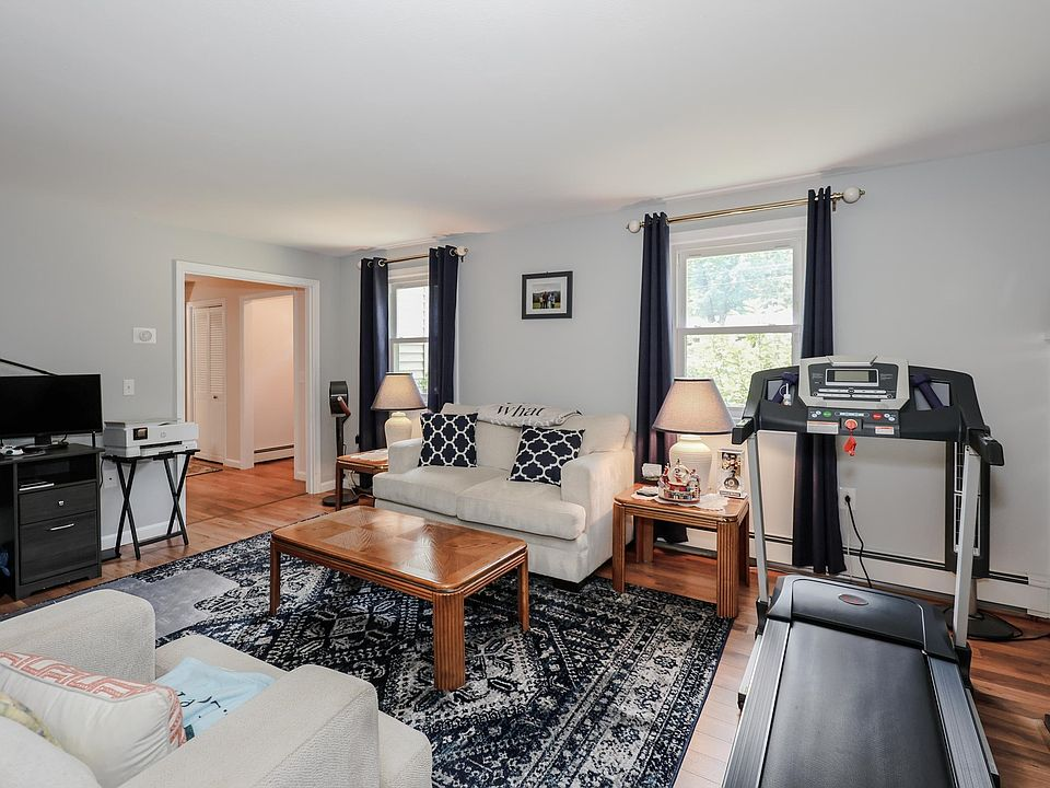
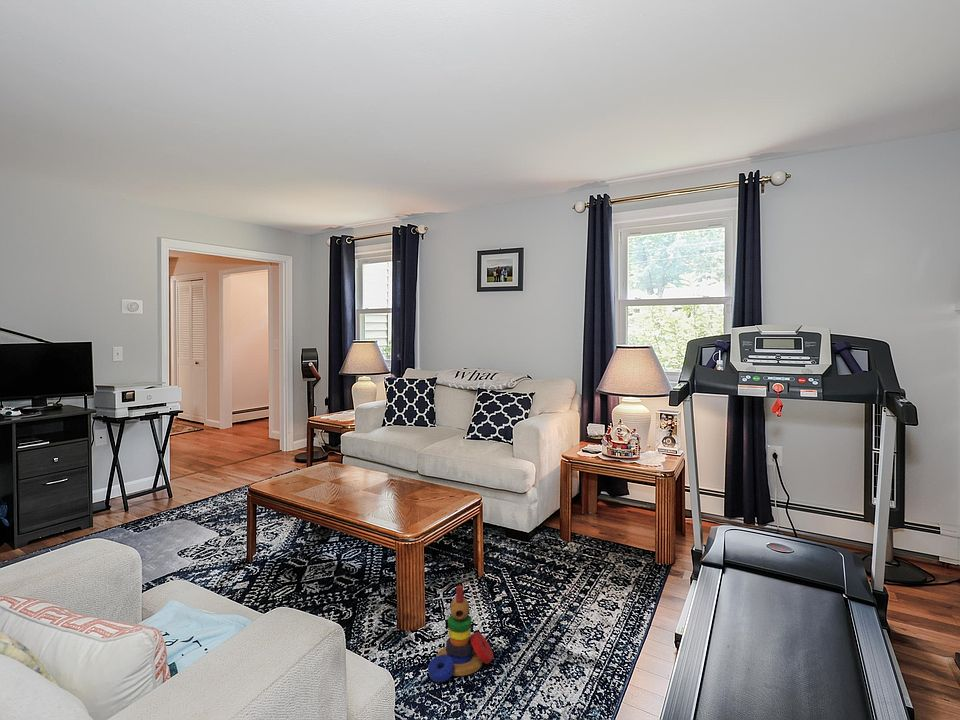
+ stacking toy [427,584,494,683]
